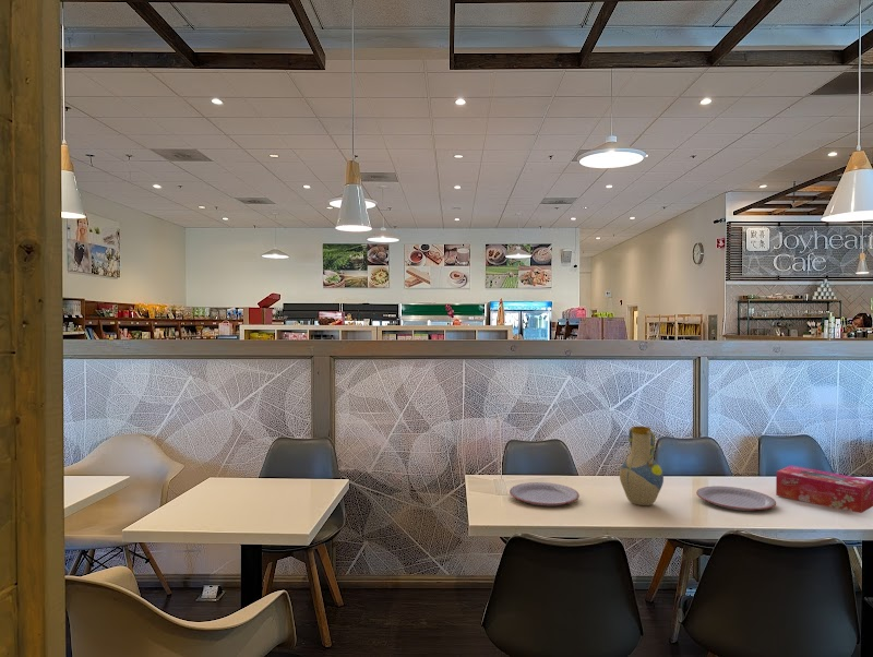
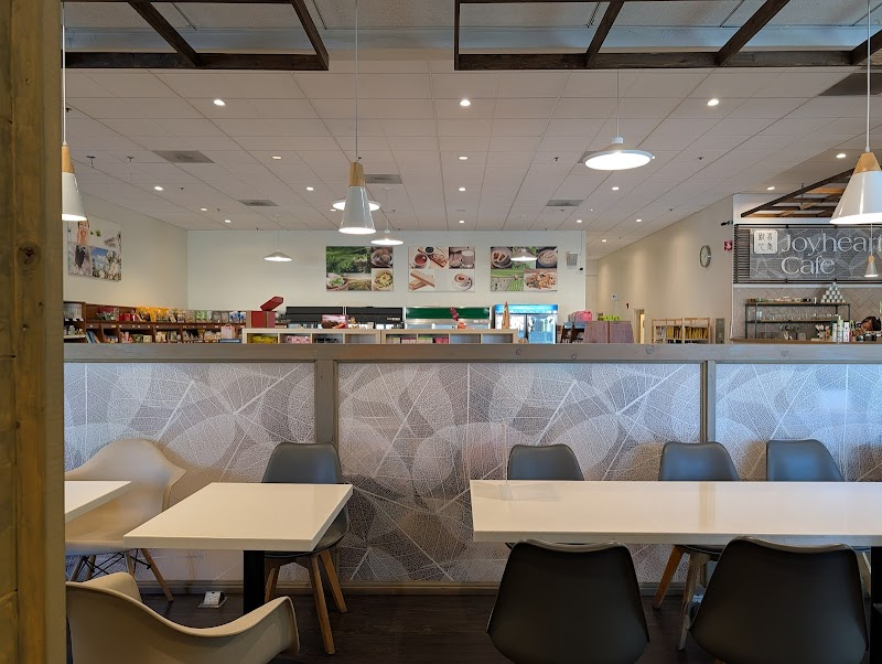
- plate [509,481,581,506]
- plate [695,485,777,512]
- tissue box [775,465,873,514]
- vase [619,426,665,506]
